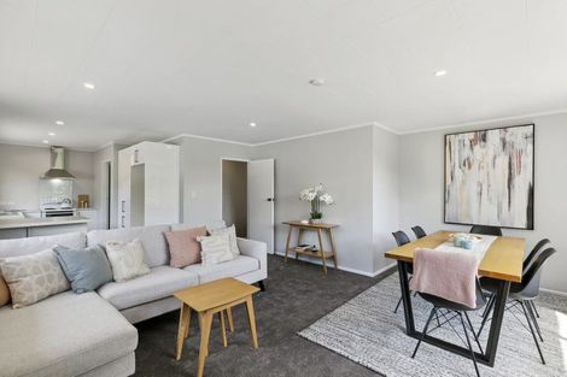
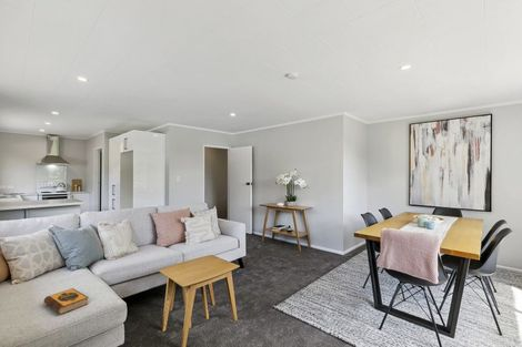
+ hardback book [42,287,90,315]
